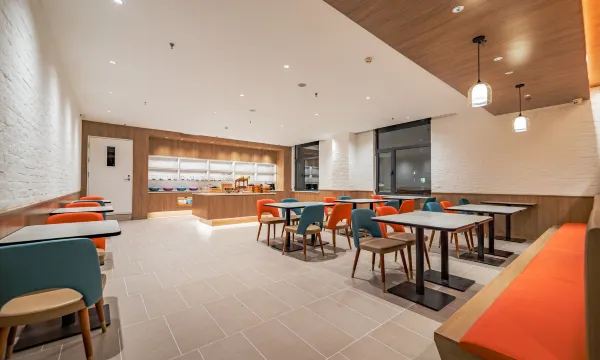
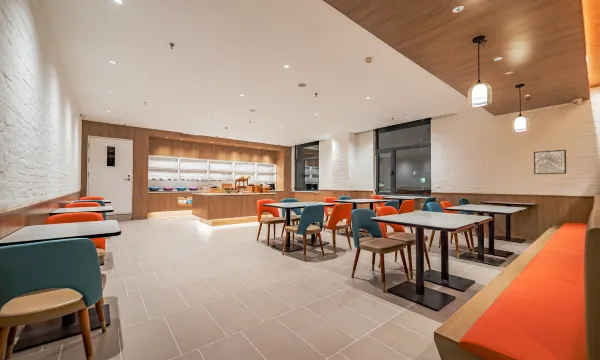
+ wall art [533,149,567,175]
